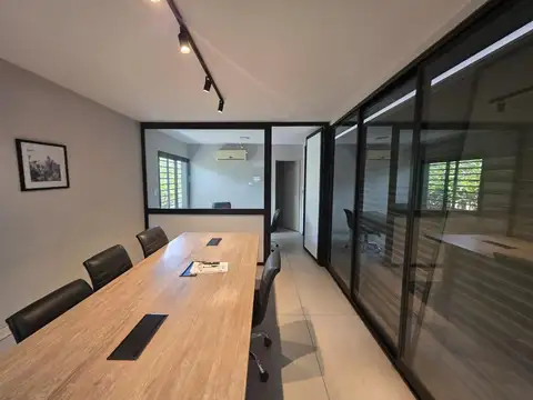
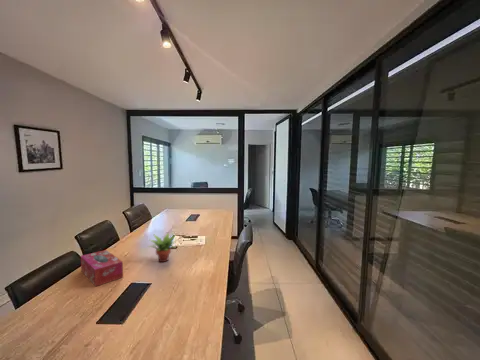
+ succulent plant [147,232,178,263]
+ tissue box [80,249,124,287]
